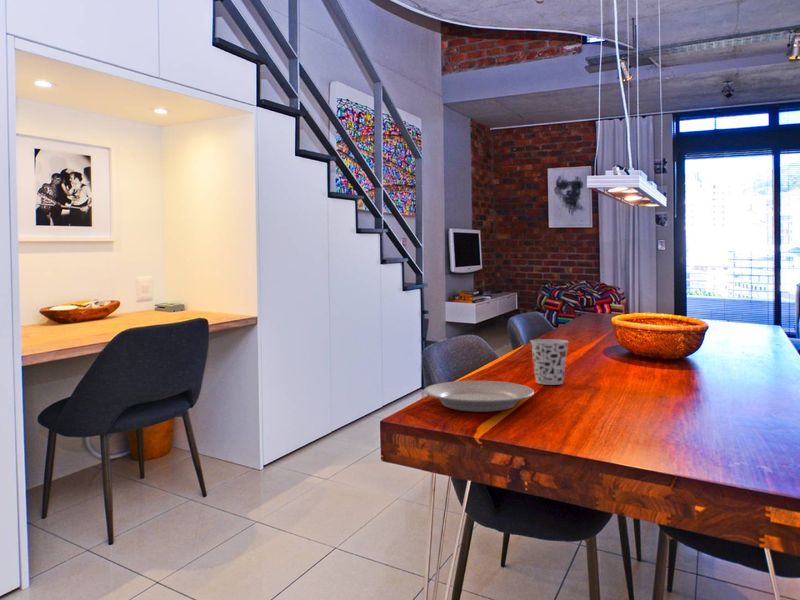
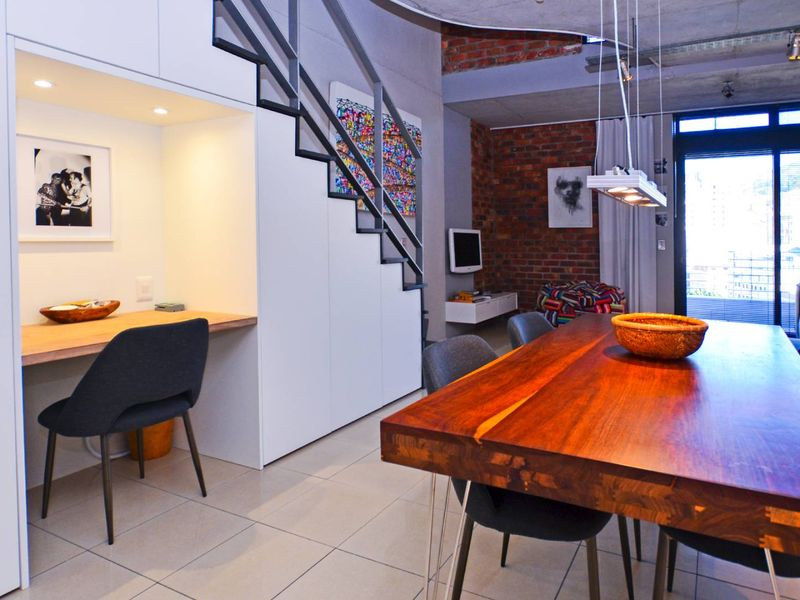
- plate [423,380,535,413]
- cup [529,338,570,386]
